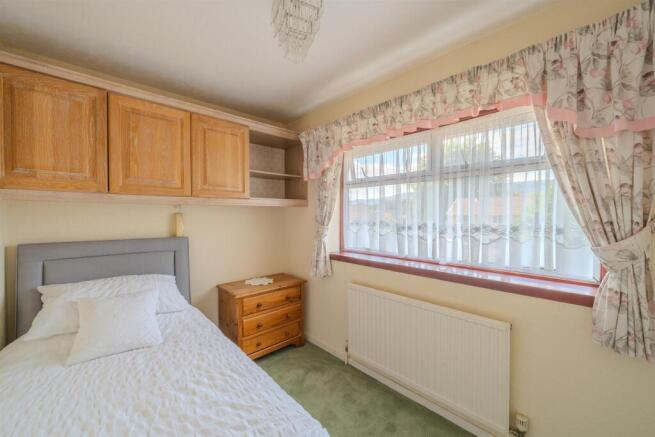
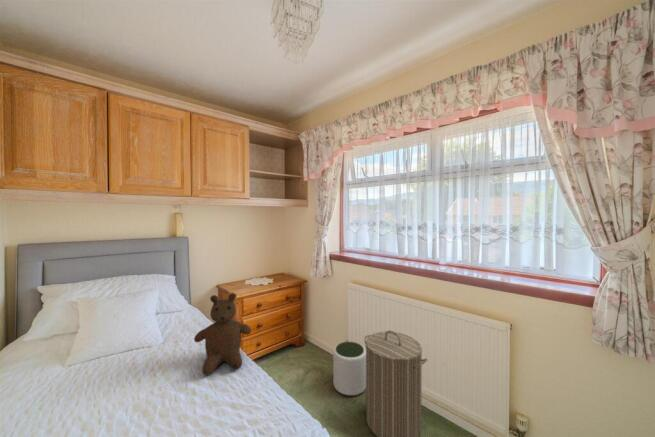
+ teddy bear [193,292,252,376]
+ plant pot [332,341,366,396]
+ laundry hamper [363,330,428,437]
